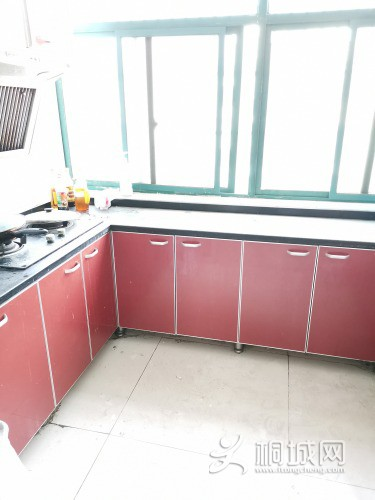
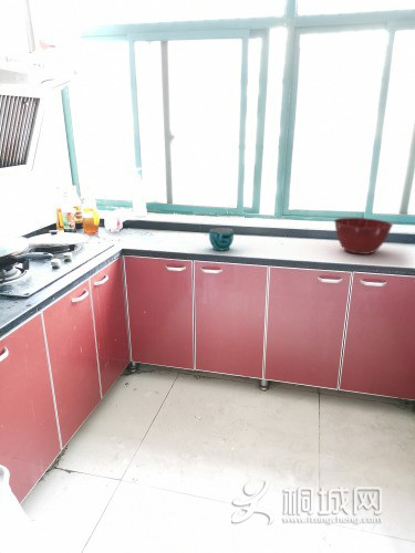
+ cup [208,227,235,251]
+ mixing bowl [333,217,394,255]
